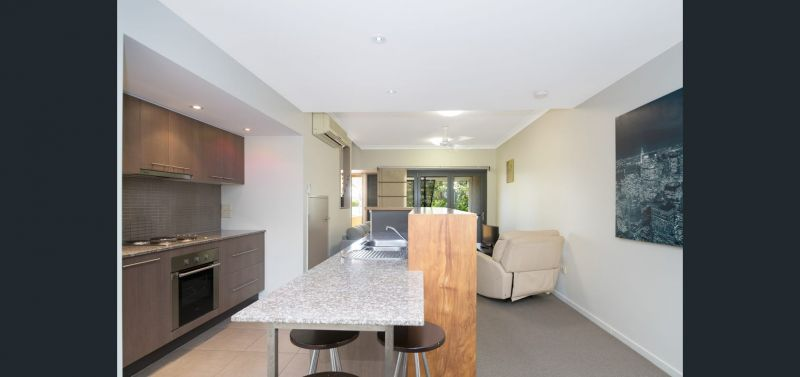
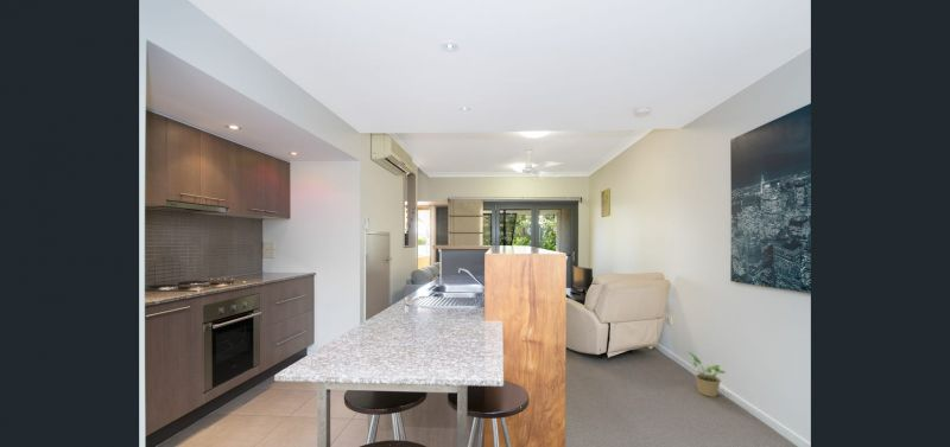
+ potted plant [688,351,727,398]
